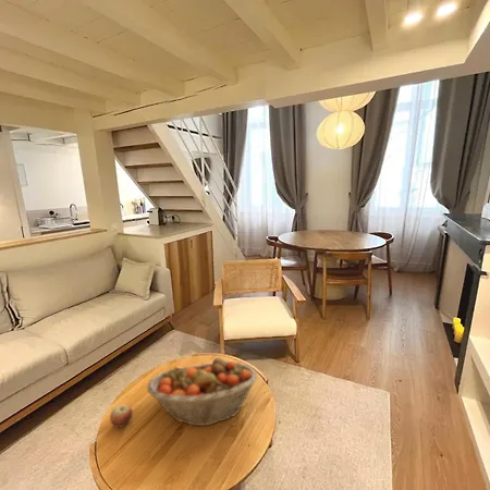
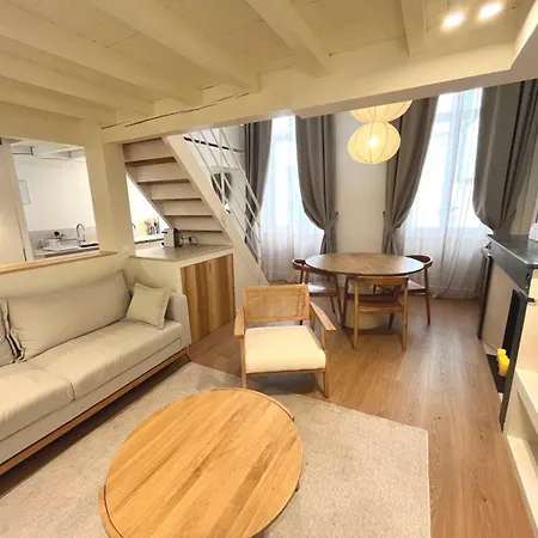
- fruit basket [146,356,258,427]
- apple [109,404,134,429]
